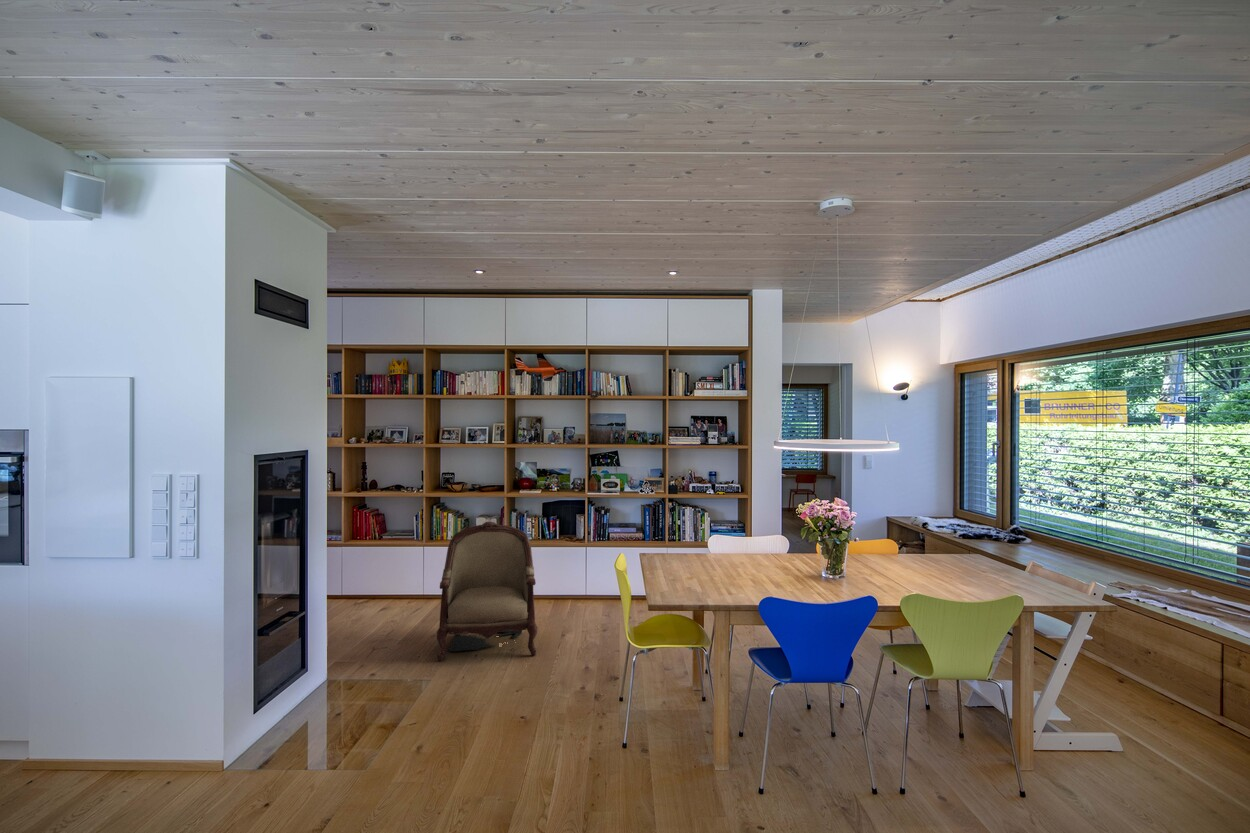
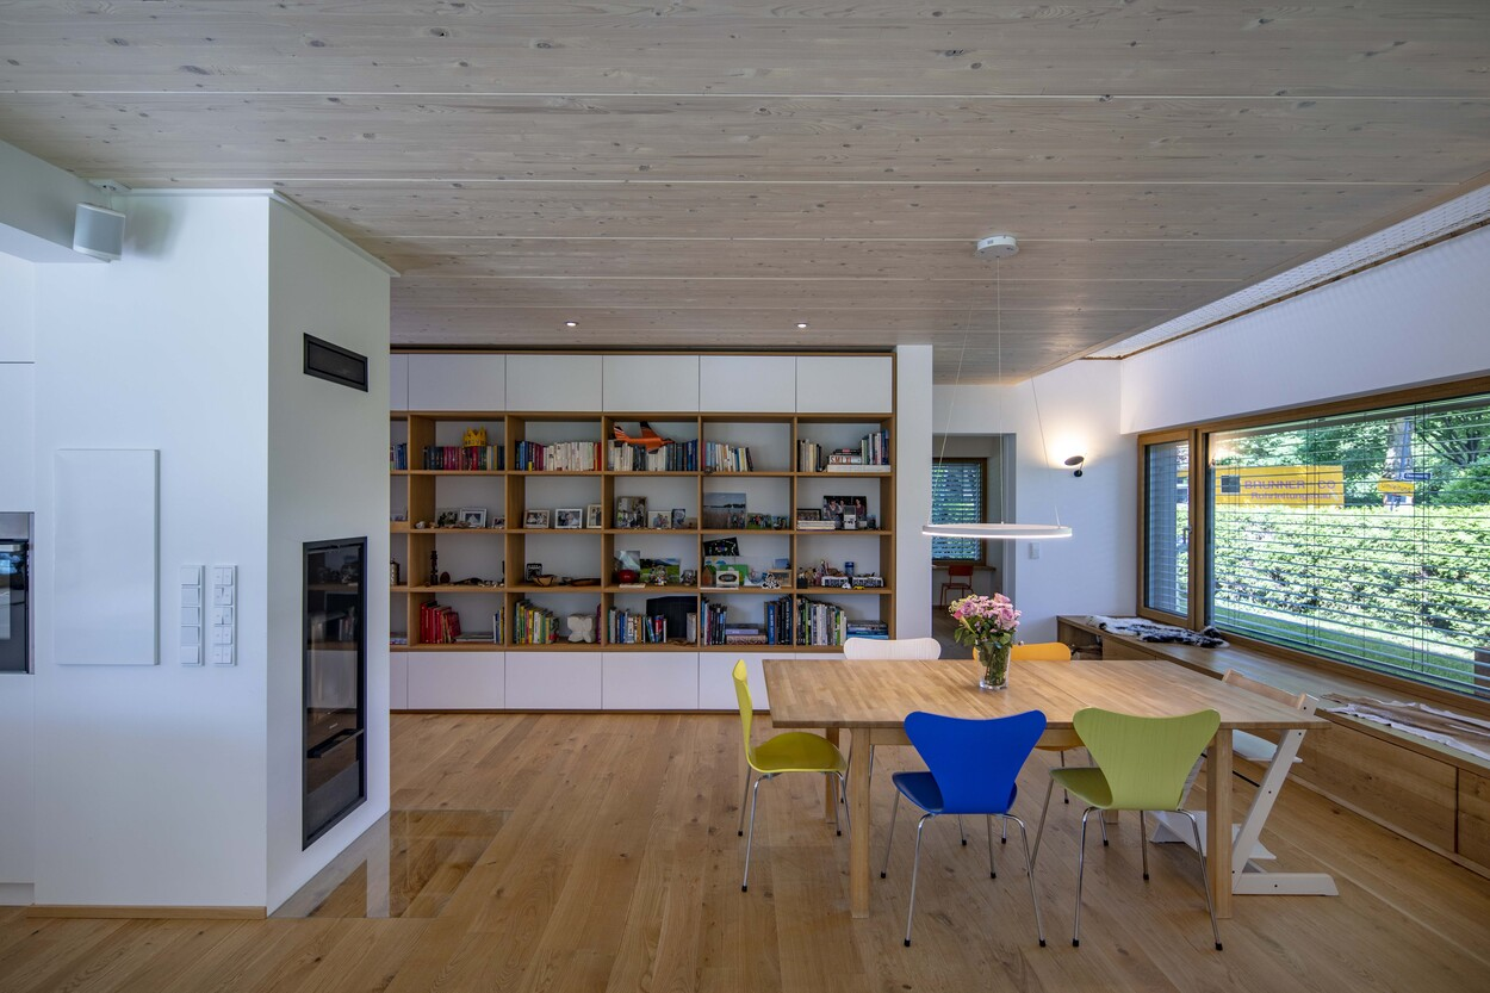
- armchair [436,520,538,662]
